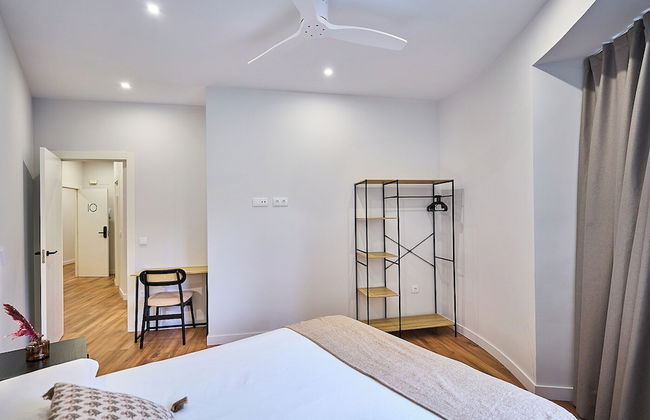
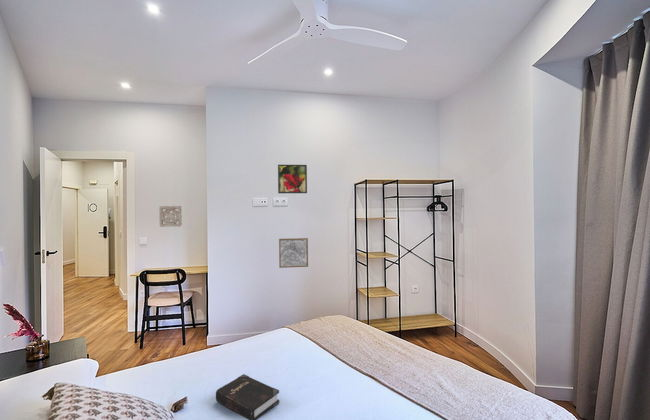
+ hardback book [215,373,280,420]
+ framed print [277,164,308,194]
+ wall ornament [158,205,183,228]
+ wall art [278,237,309,269]
